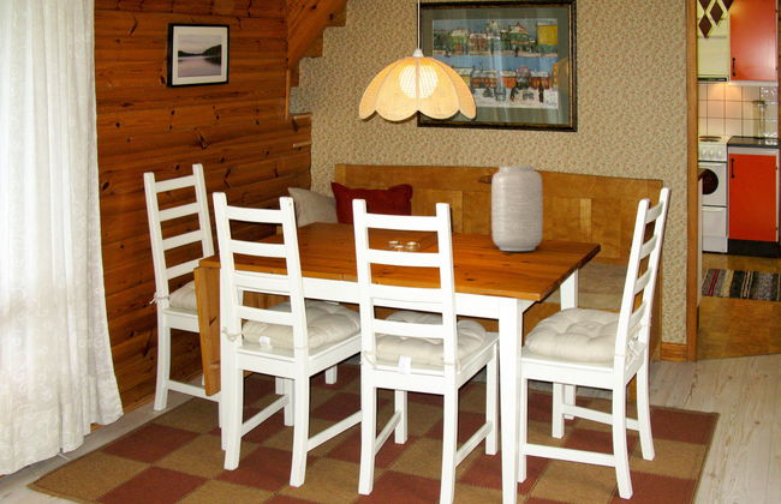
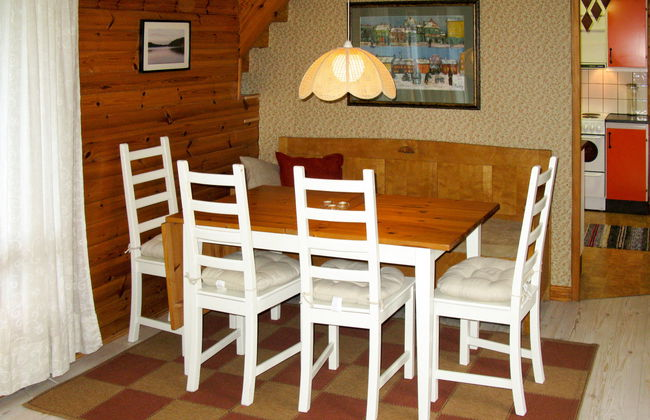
- vase [490,164,543,252]
